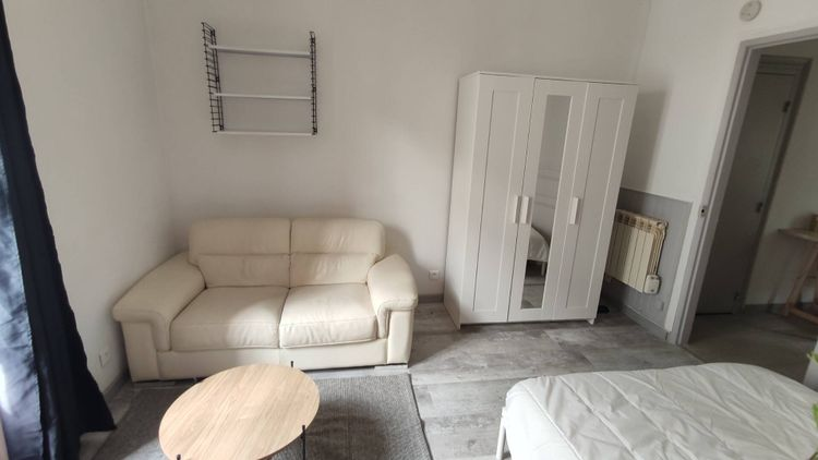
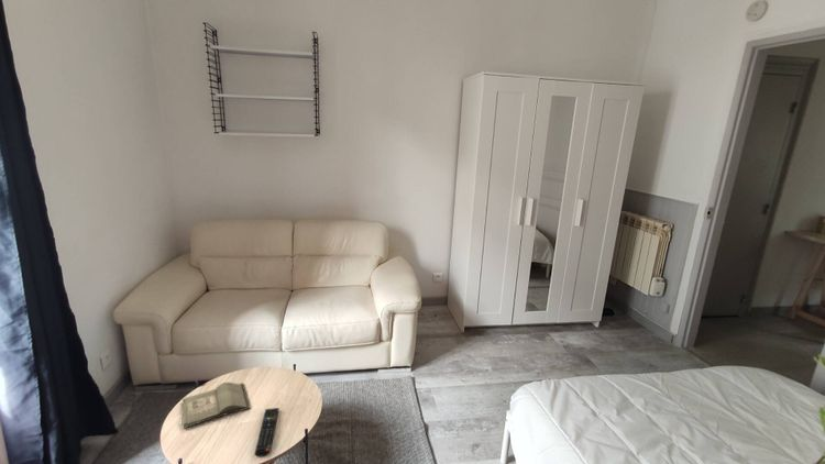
+ remote control [254,407,280,457]
+ hardback book [179,382,252,430]
